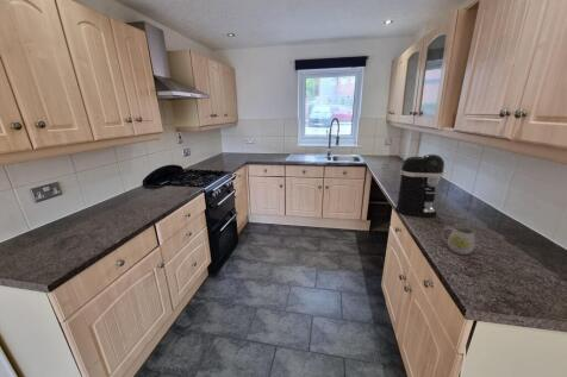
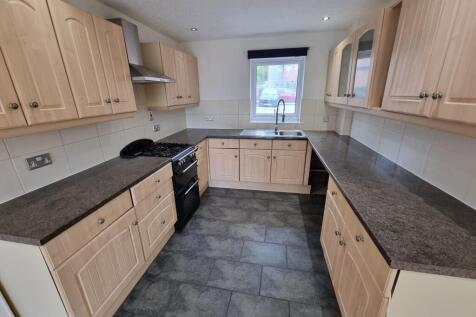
- coffee maker [394,153,446,218]
- mug [441,225,476,256]
